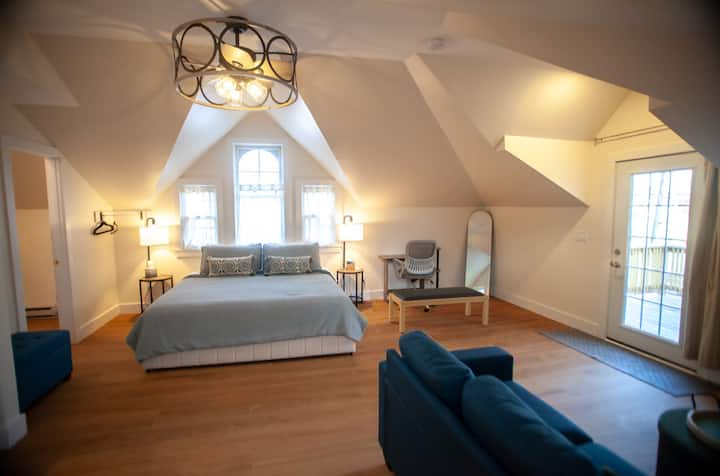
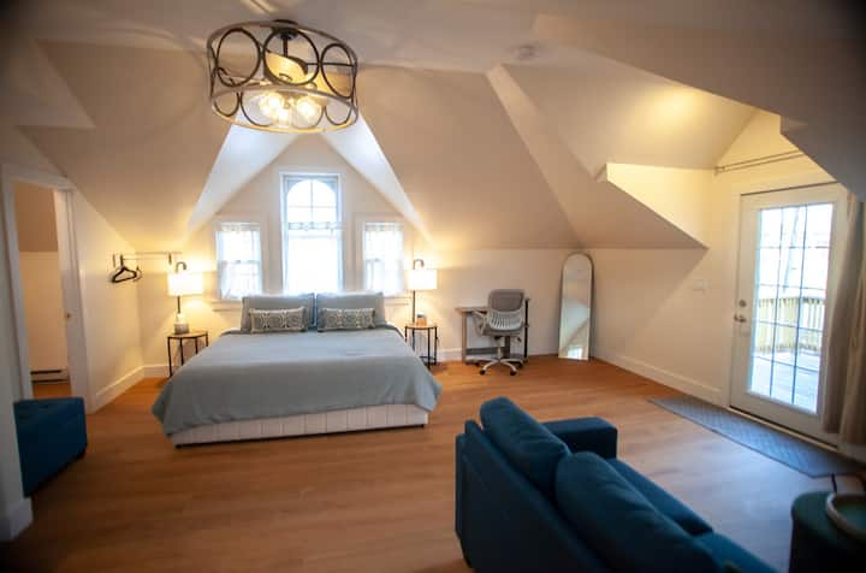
- bench [388,286,490,334]
